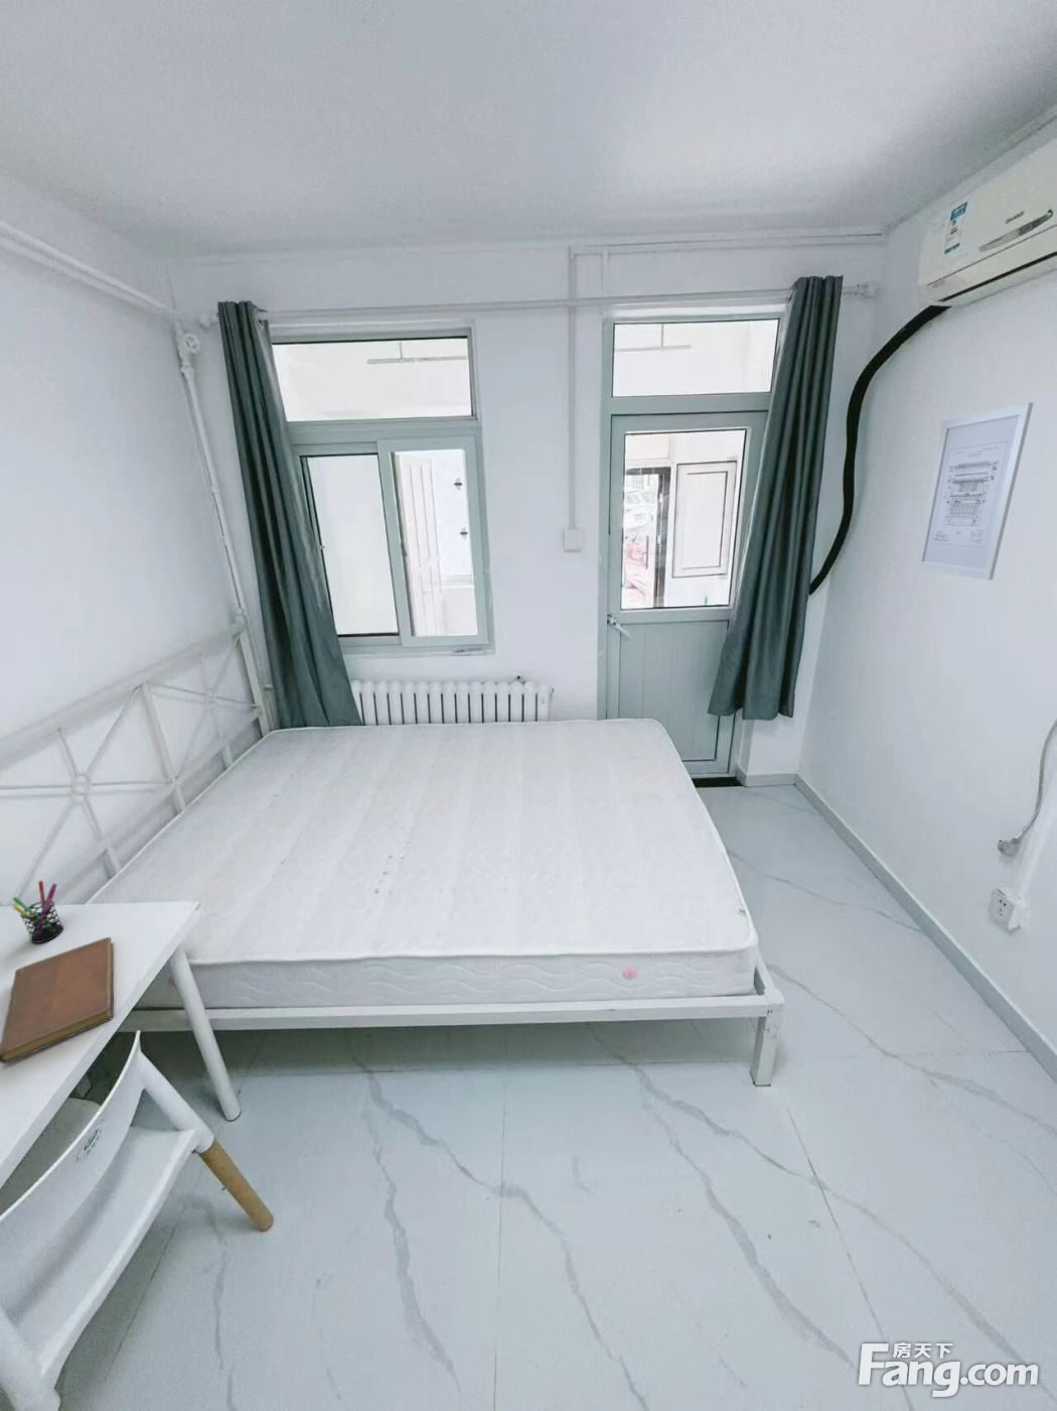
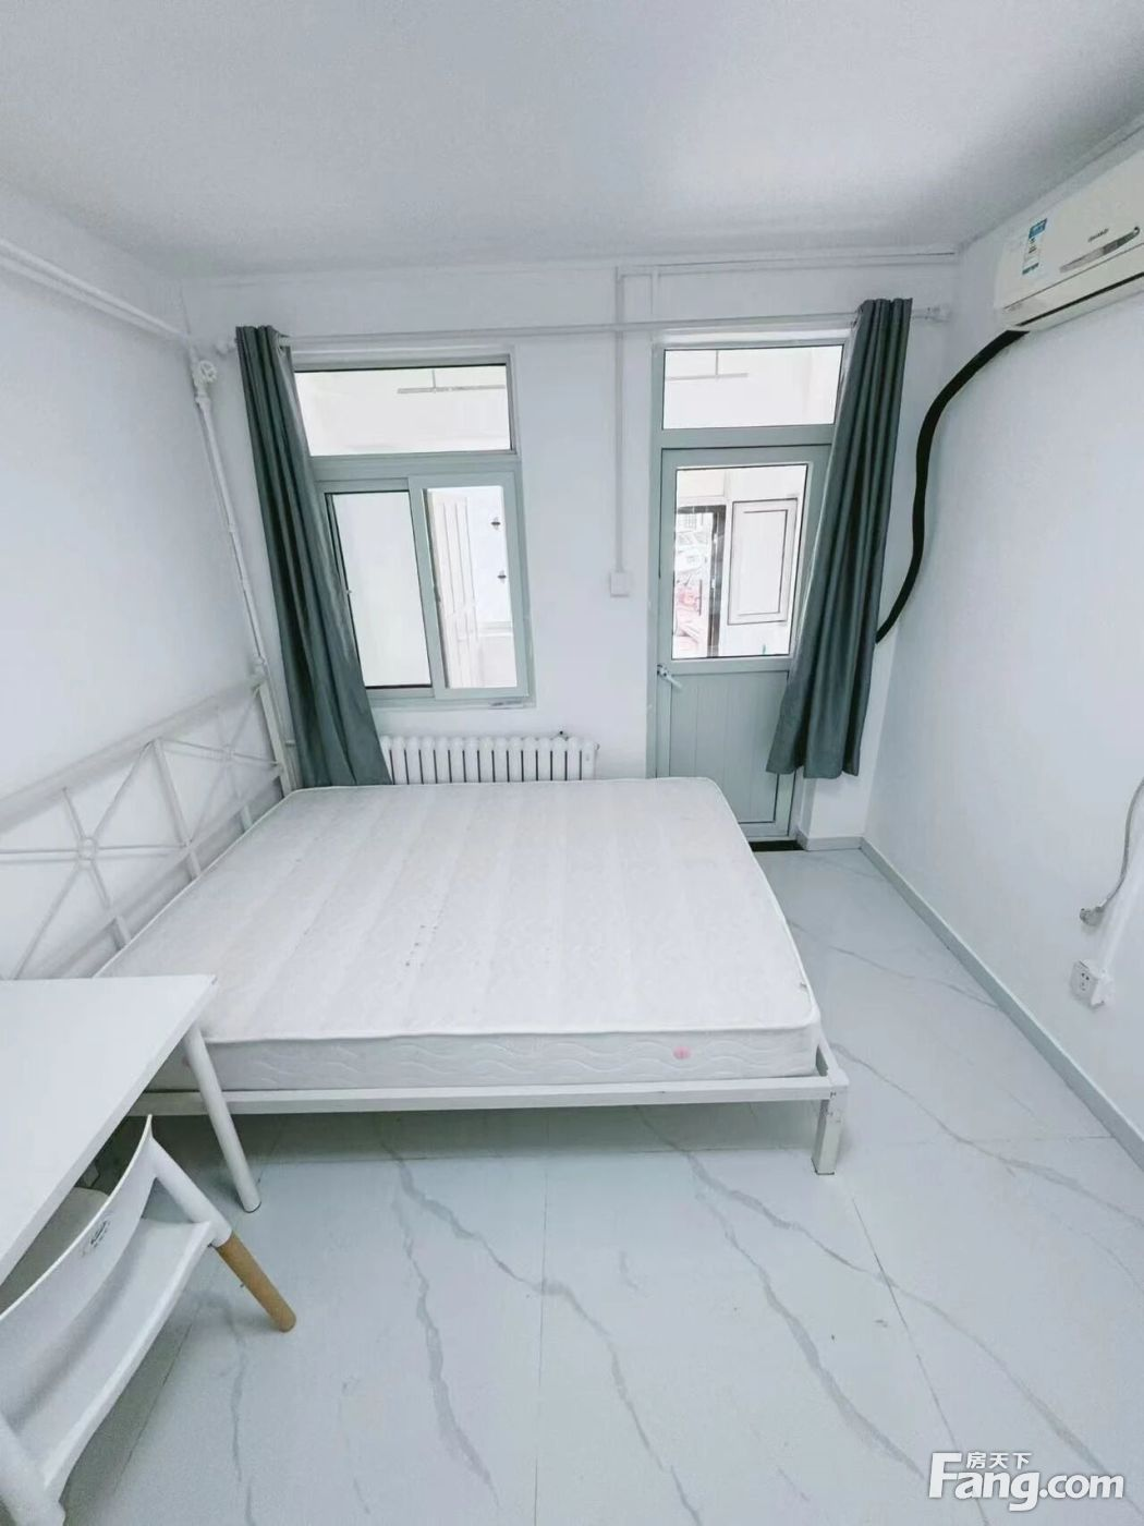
- notebook [0,937,114,1064]
- wall art [915,401,1035,581]
- pen holder [12,880,64,944]
